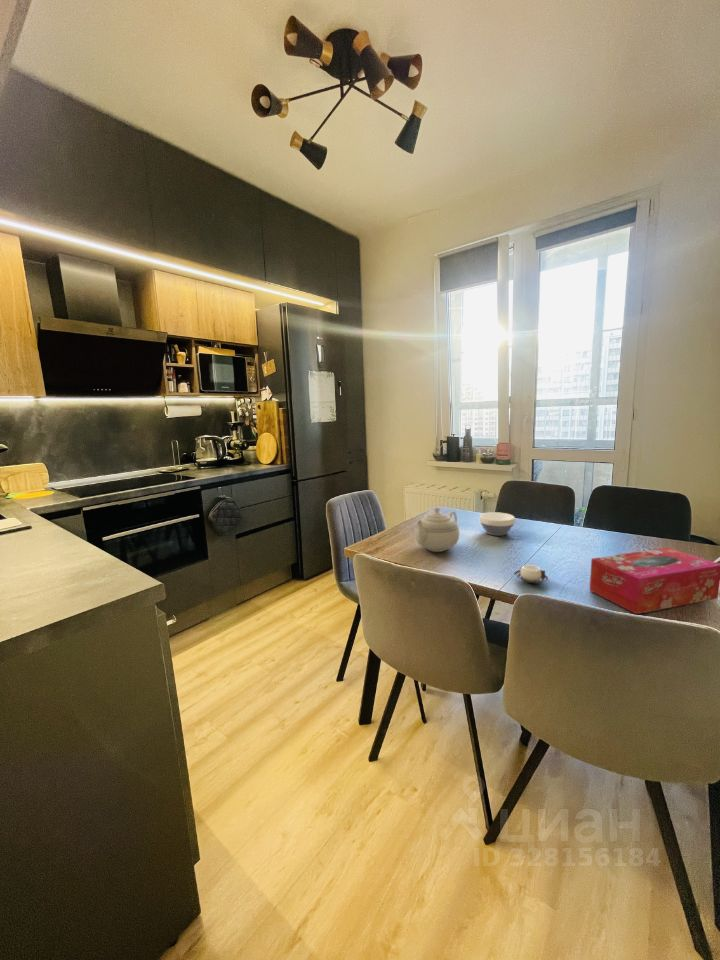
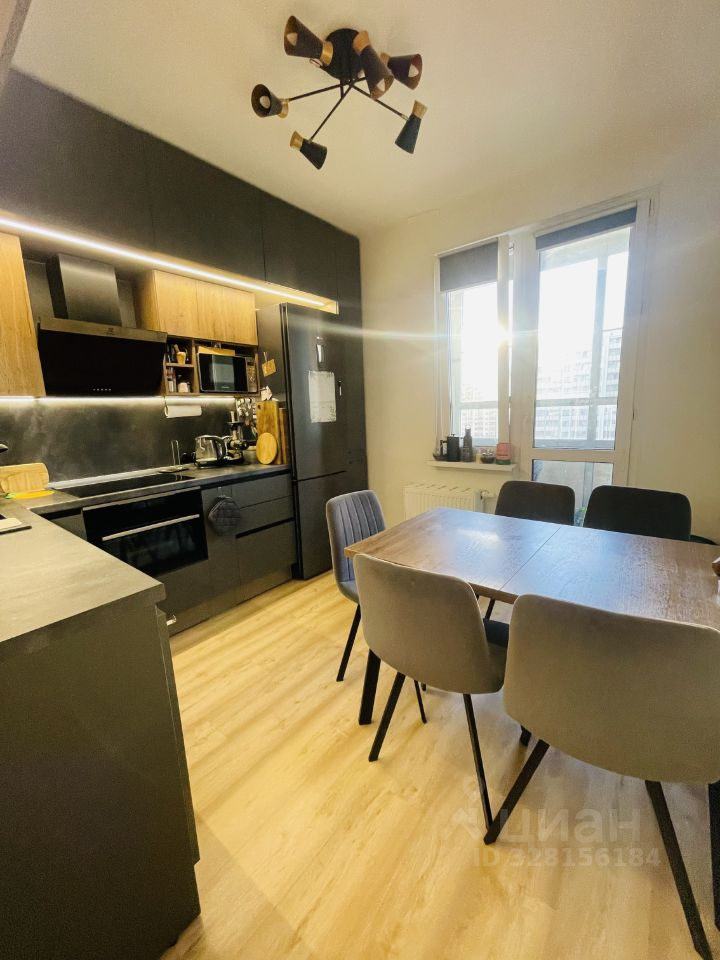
- tissue box [589,546,720,615]
- cup [513,564,549,584]
- teapot [414,506,460,553]
- bowl [479,511,516,537]
